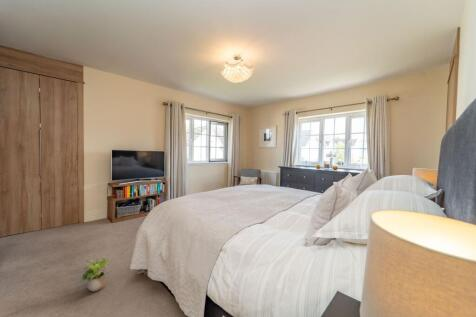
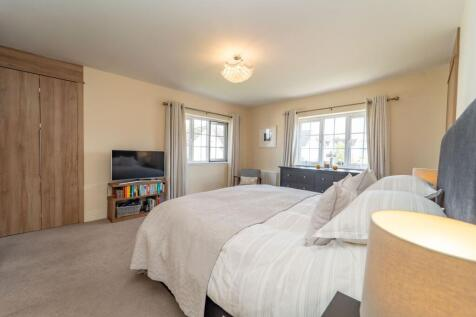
- potted plant [79,257,110,293]
